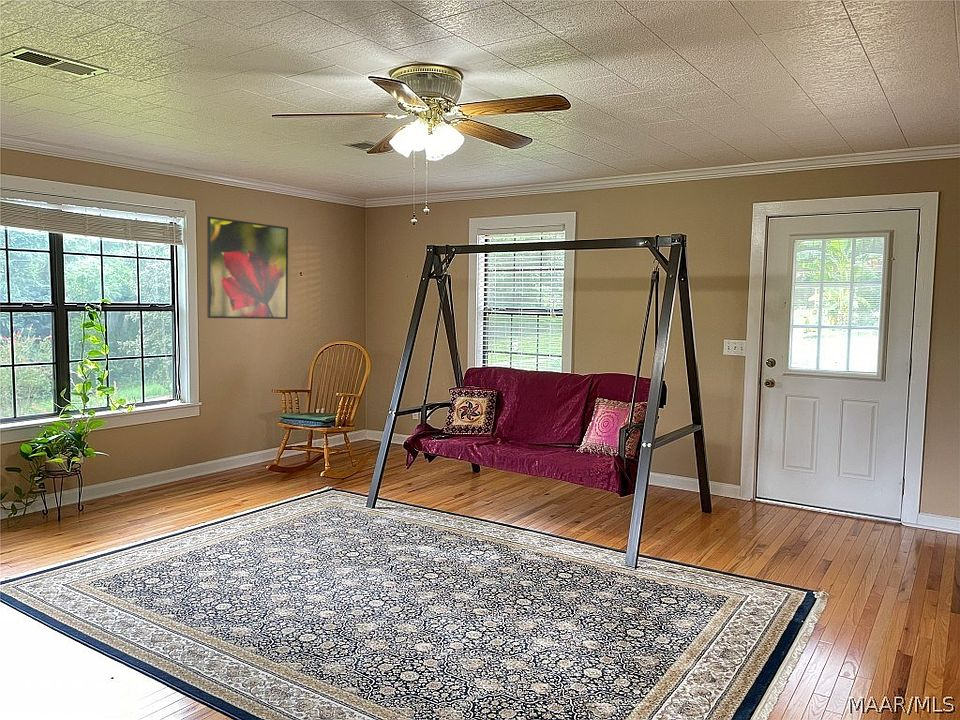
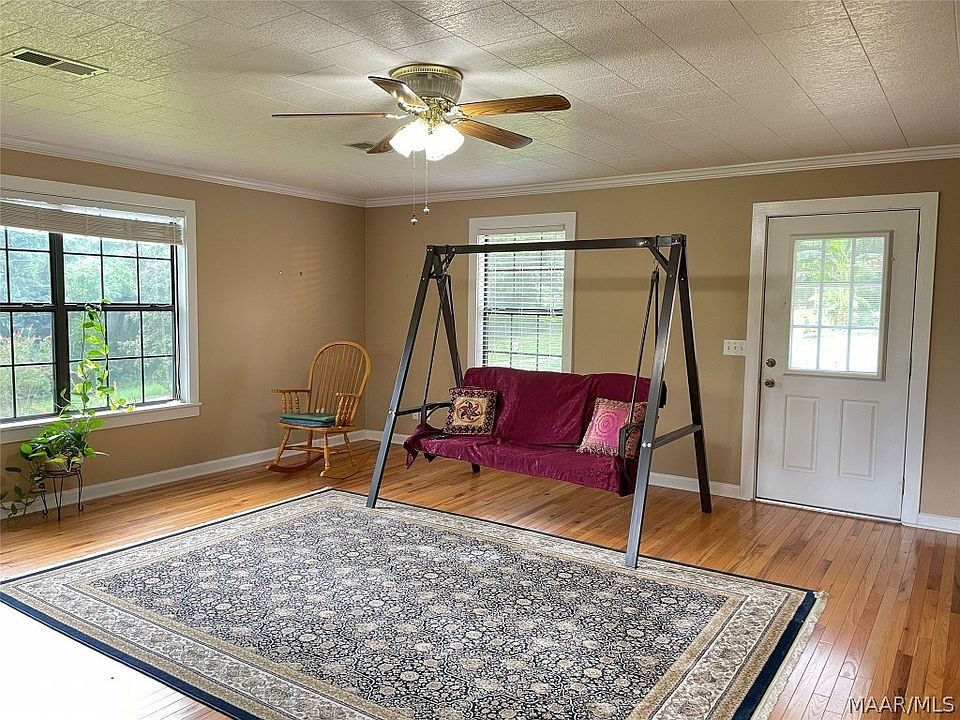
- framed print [206,215,289,320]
